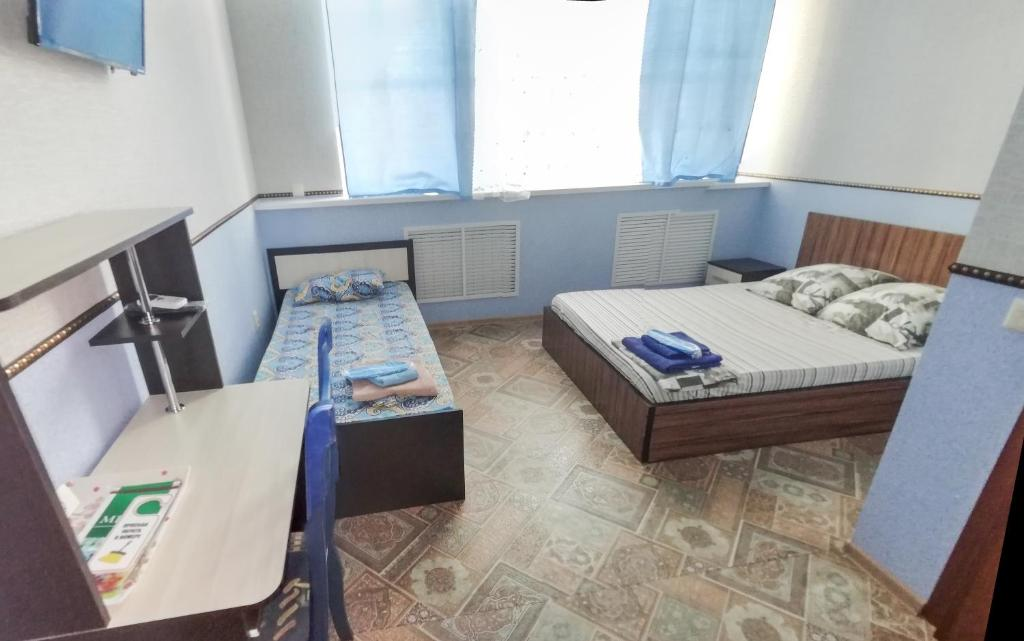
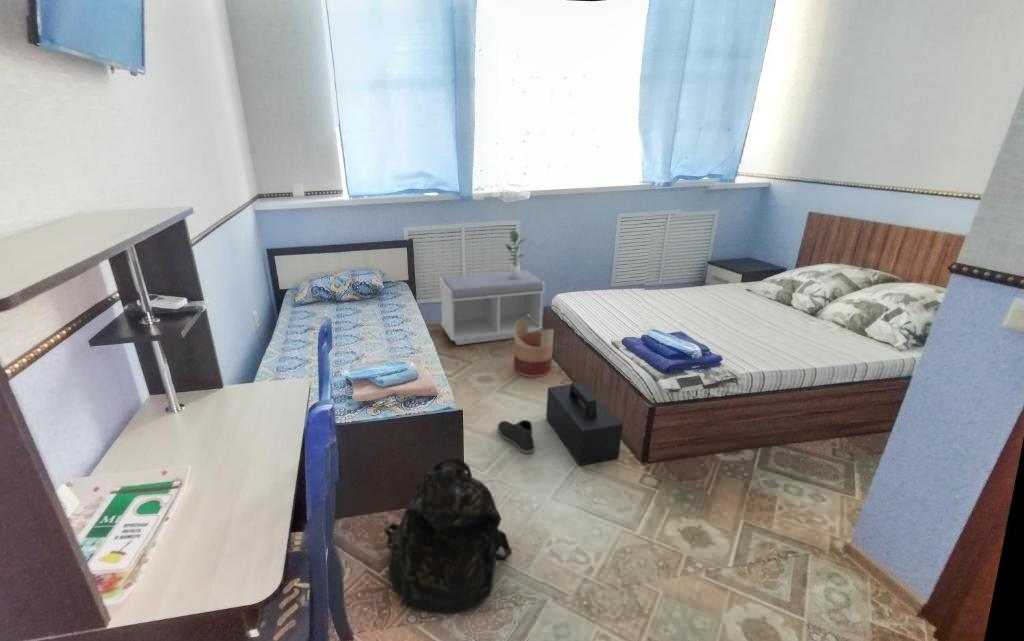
+ sneaker [497,419,536,454]
+ speaker [545,381,624,467]
+ basket [513,314,555,378]
+ backpack [383,457,513,616]
+ bench [438,269,546,346]
+ potted plant [504,229,527,279]
